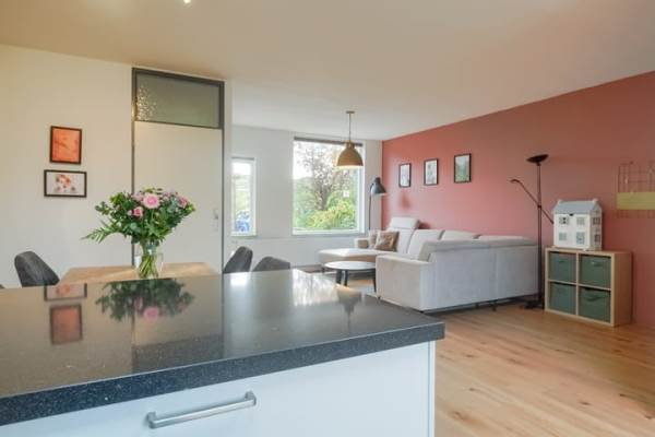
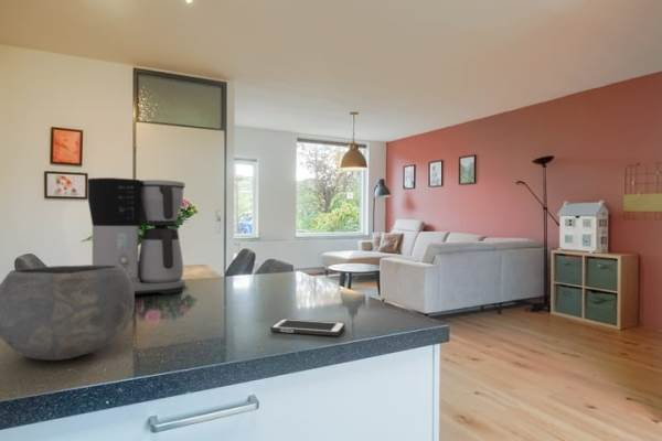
+ cell phone [269,318,346,337]
+ bowl [0,263,136,362]
+ coffee maker [86,176,186,295]
